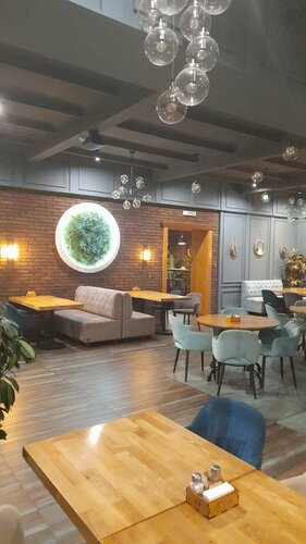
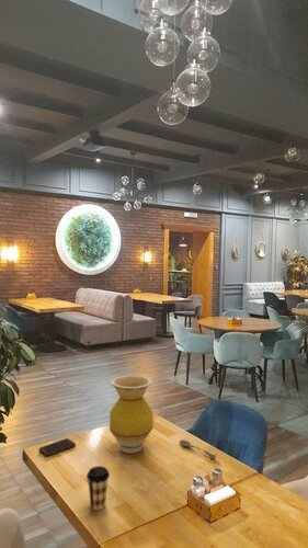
+ coffee cup [85,465,111,511]
+ cell phone [38,437,77,457]
+ vase [109,375,155,454]
+ soupspoon [179,439,217,460]
